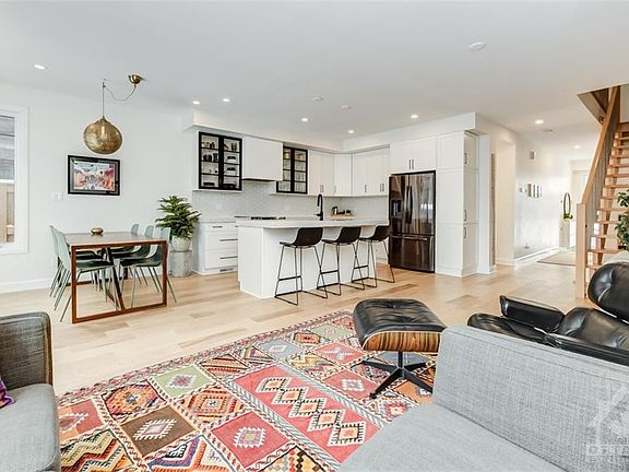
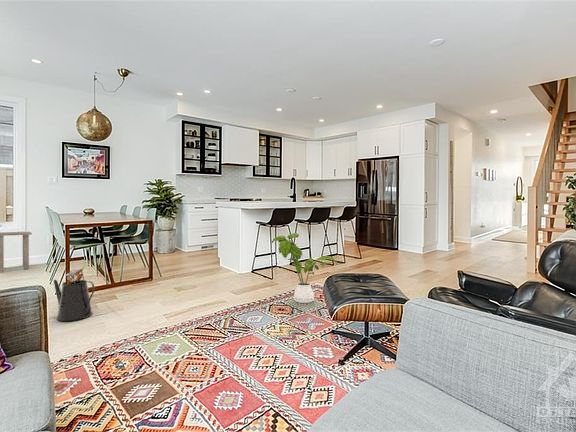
+ house plant [270,232,339,304]
+ watering can [53,265,96,322]
+ side table [0,231,33,272]
